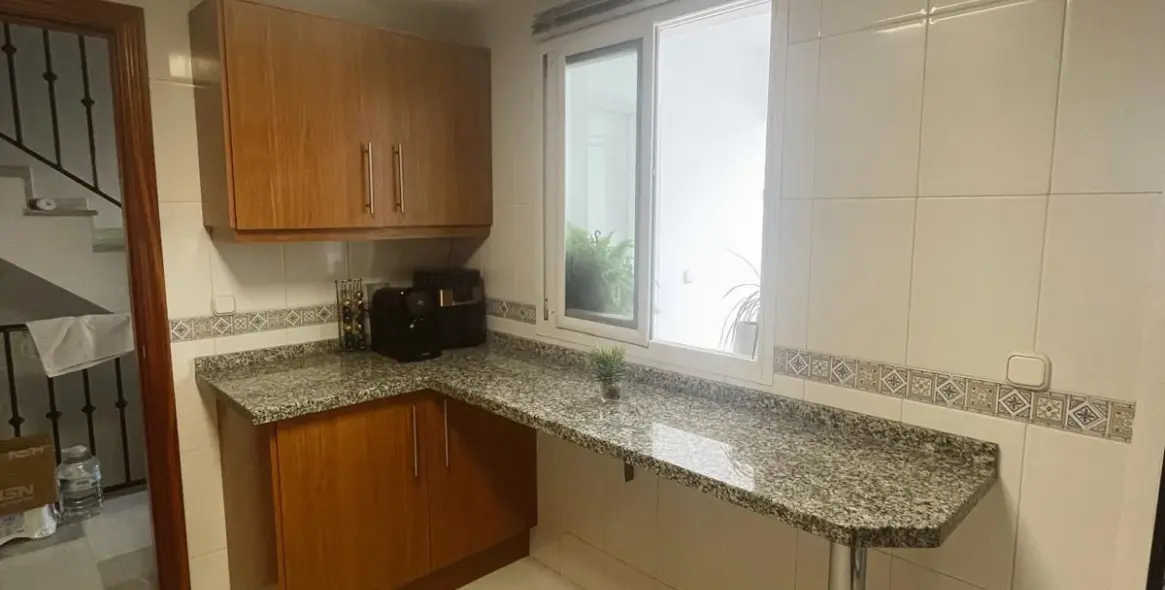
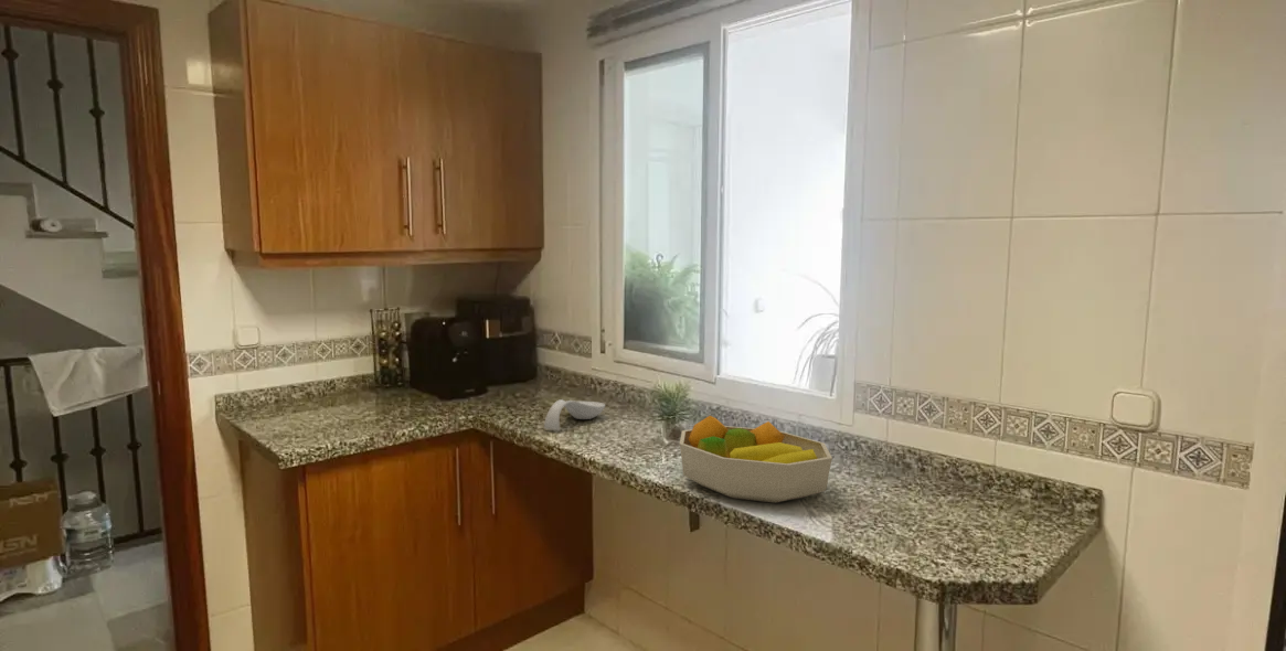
+ spoon rest [543,398,606,431]
+ fruit bowl [679,415,833,504]
